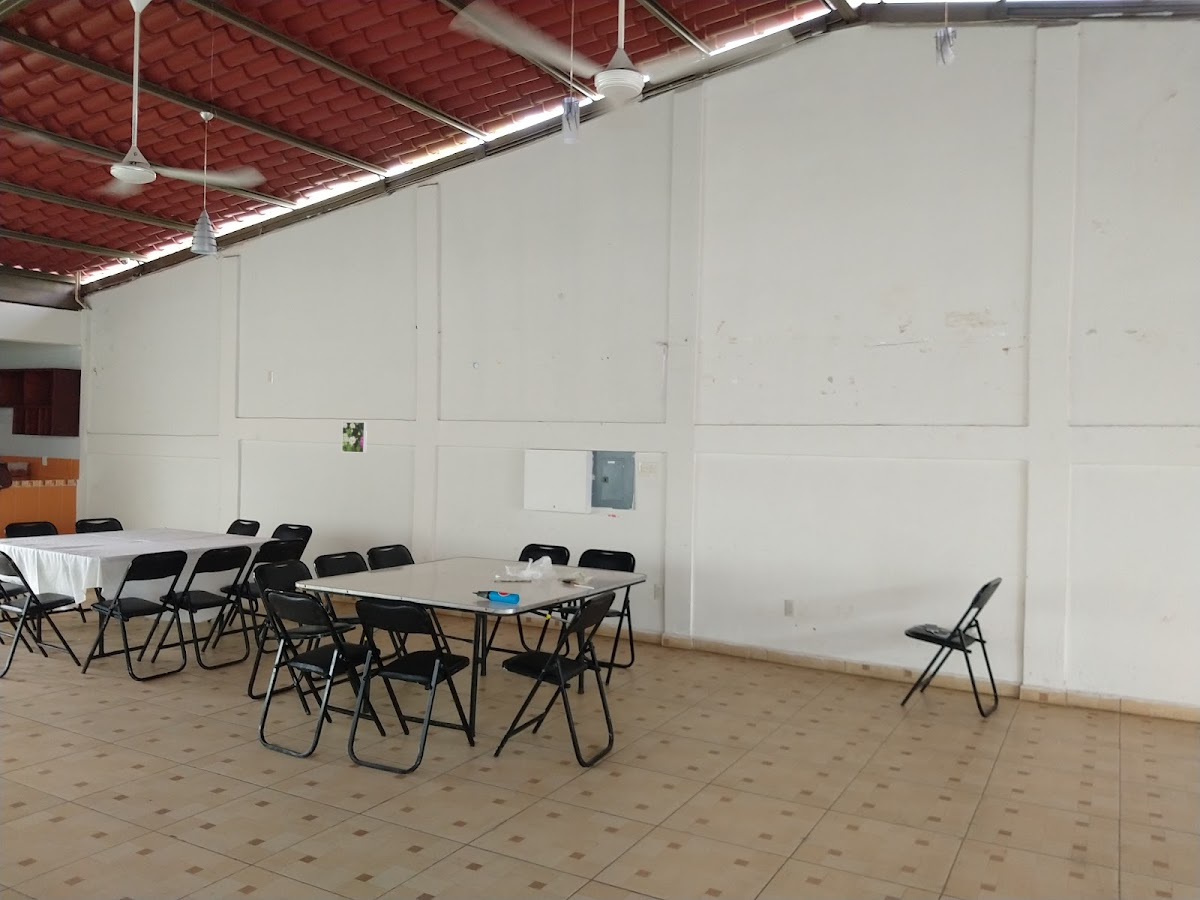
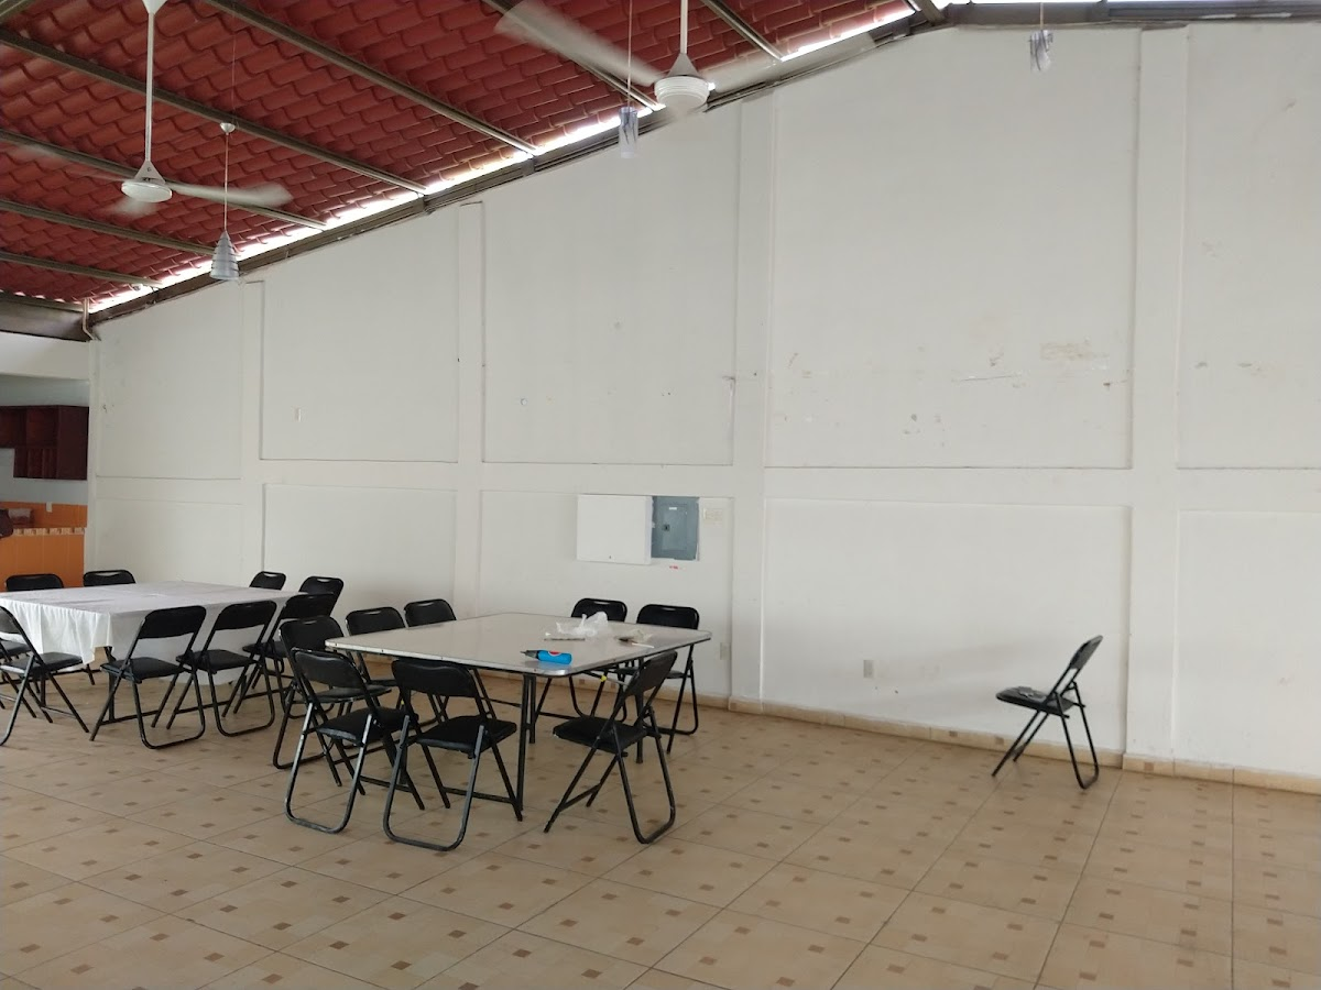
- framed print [341,421,368,454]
